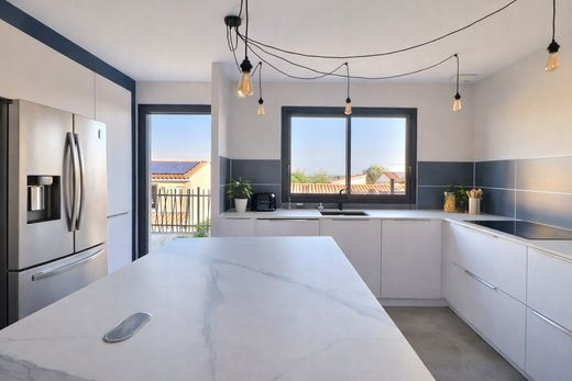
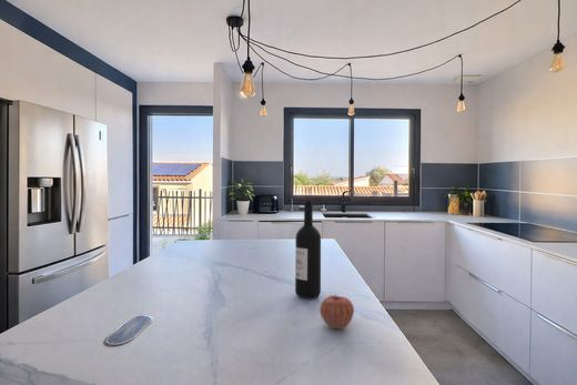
+ apple [318,294,355,331]
+ wine bottle [294,200,322,300]
